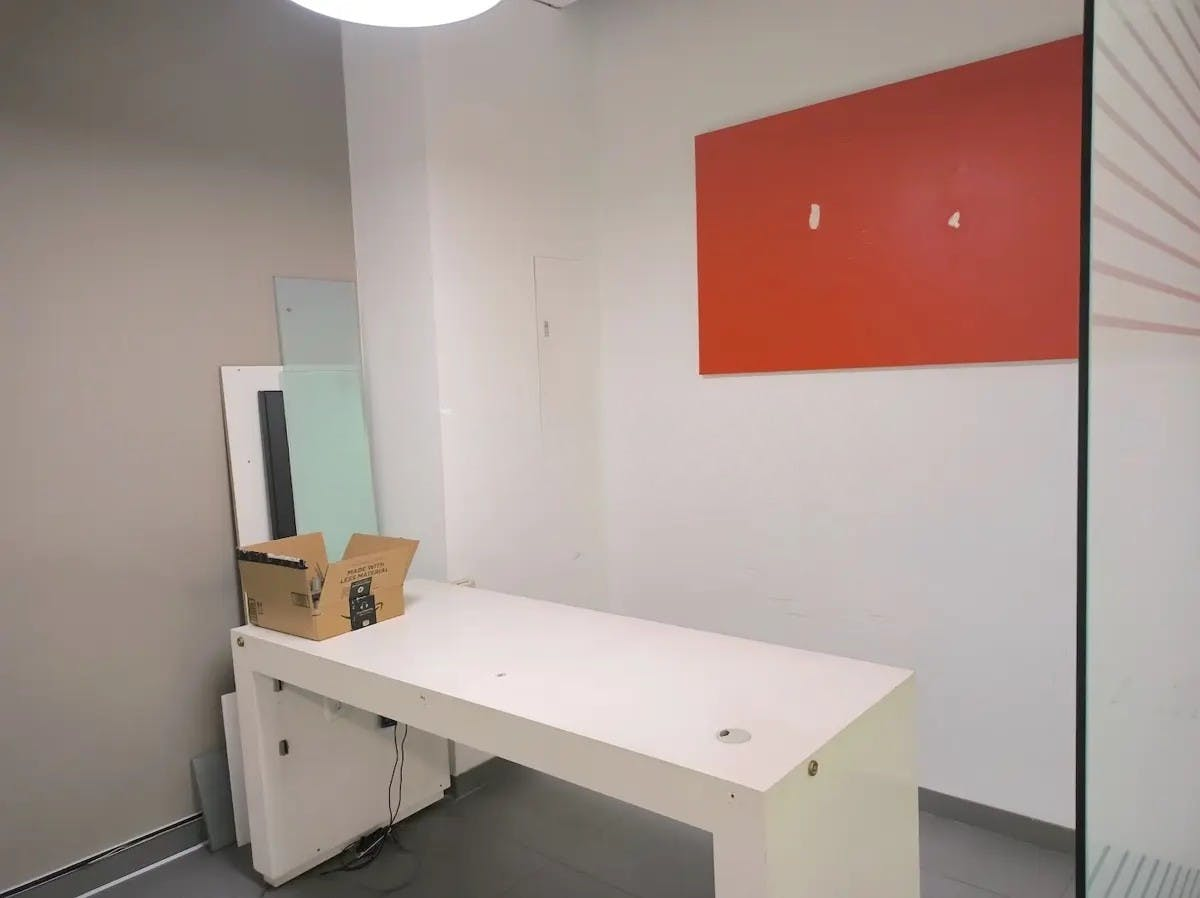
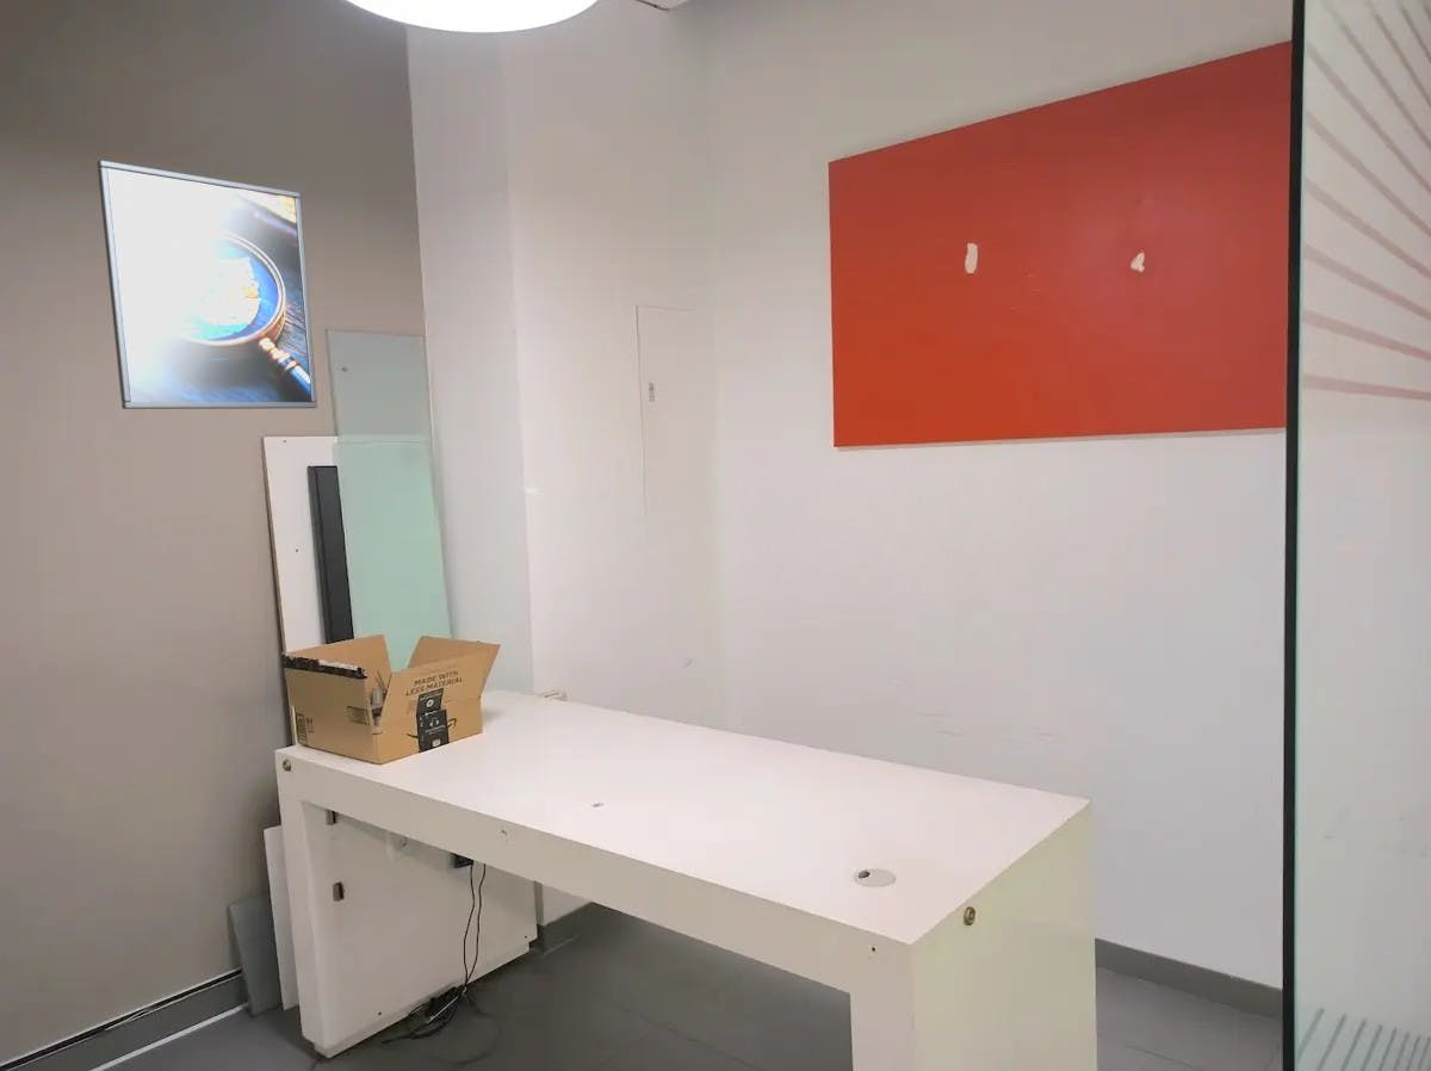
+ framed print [95,159,318,410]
